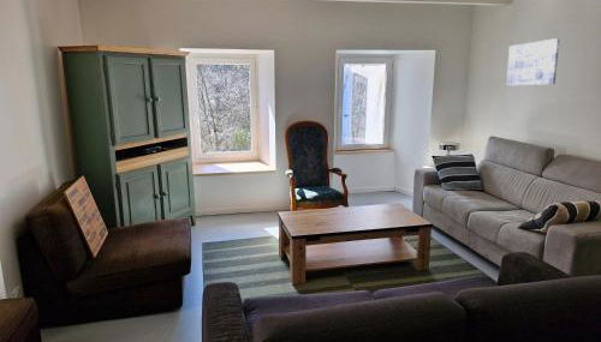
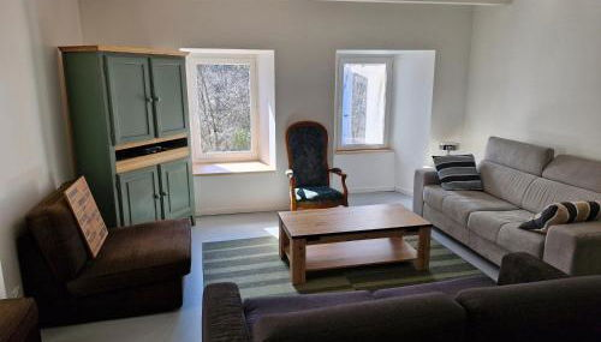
- wall art [505,37,561,86]
